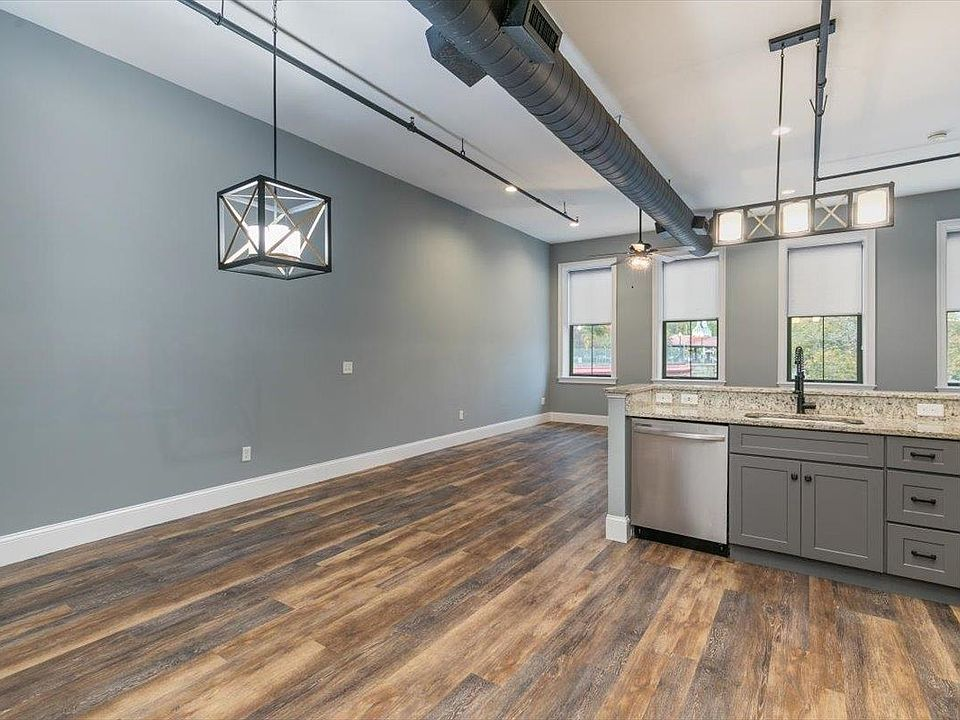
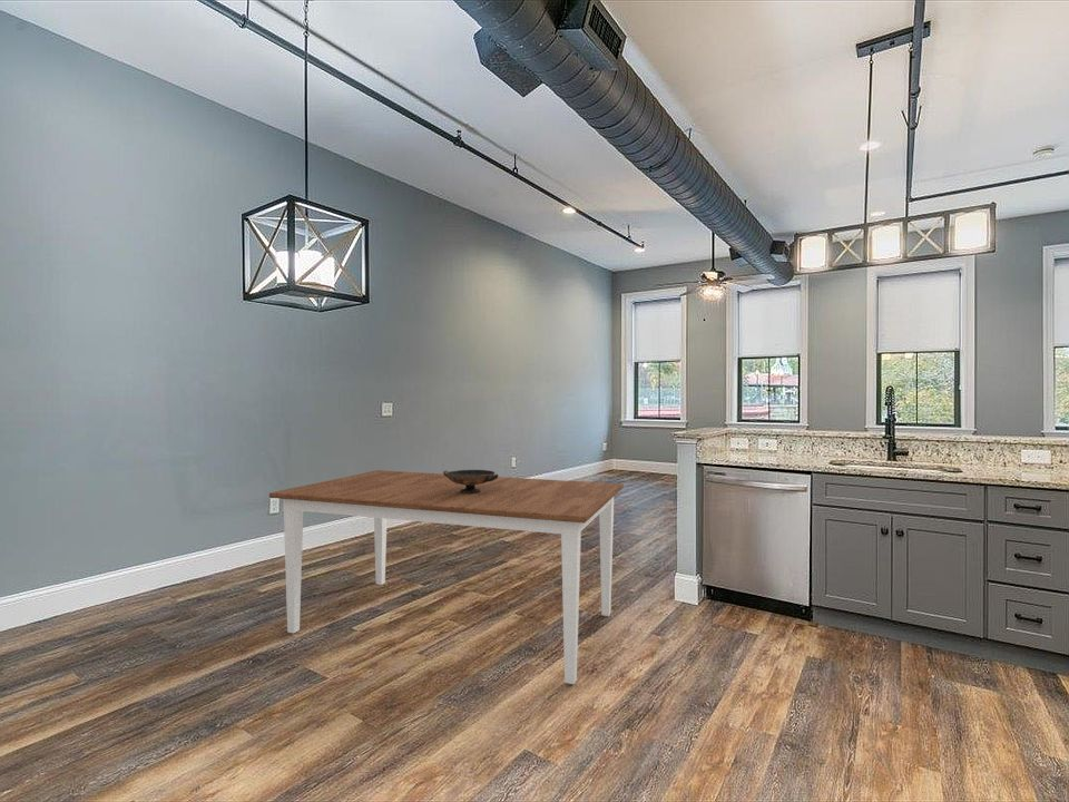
+ decorative bowl [442,469,499,493]
+ dining table [268,469,625,685]
